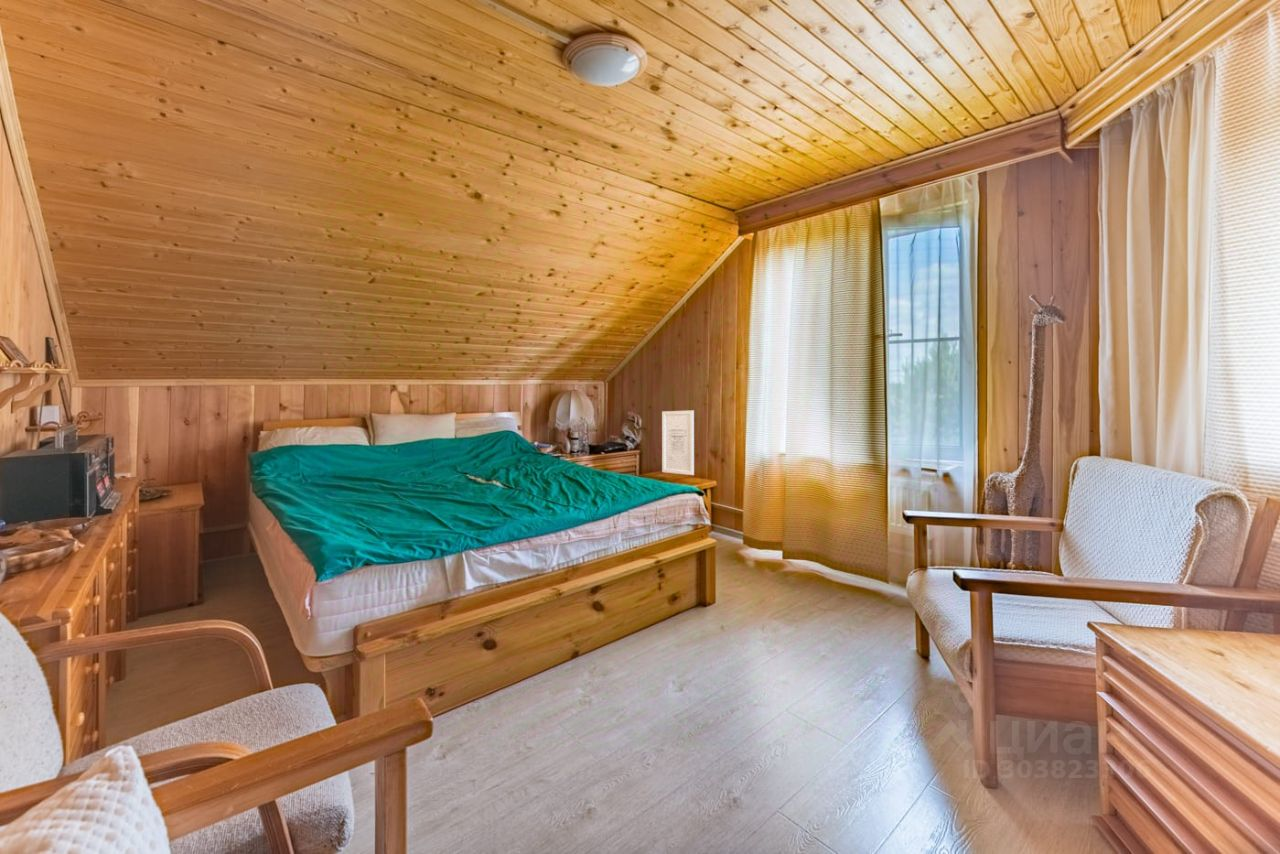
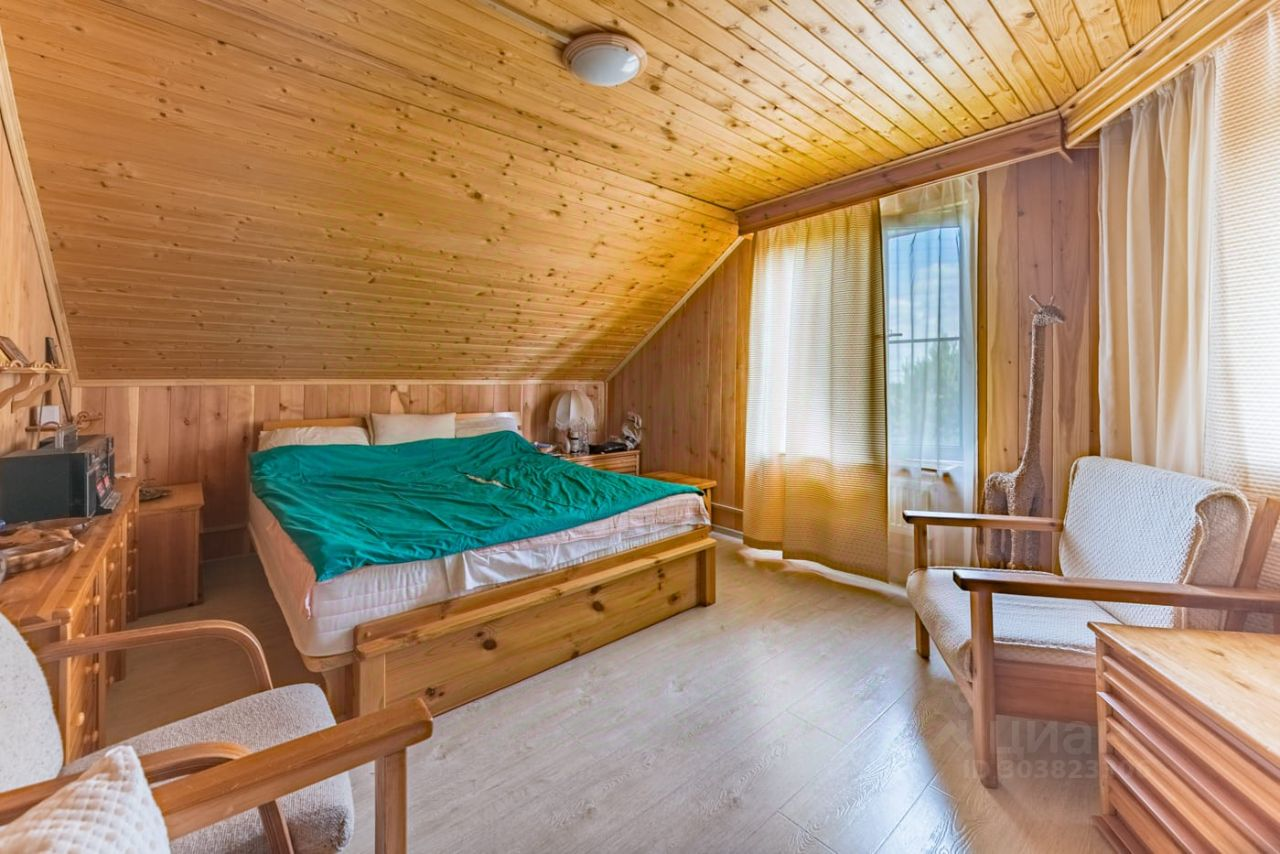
- wall art [661,410,695,476]
